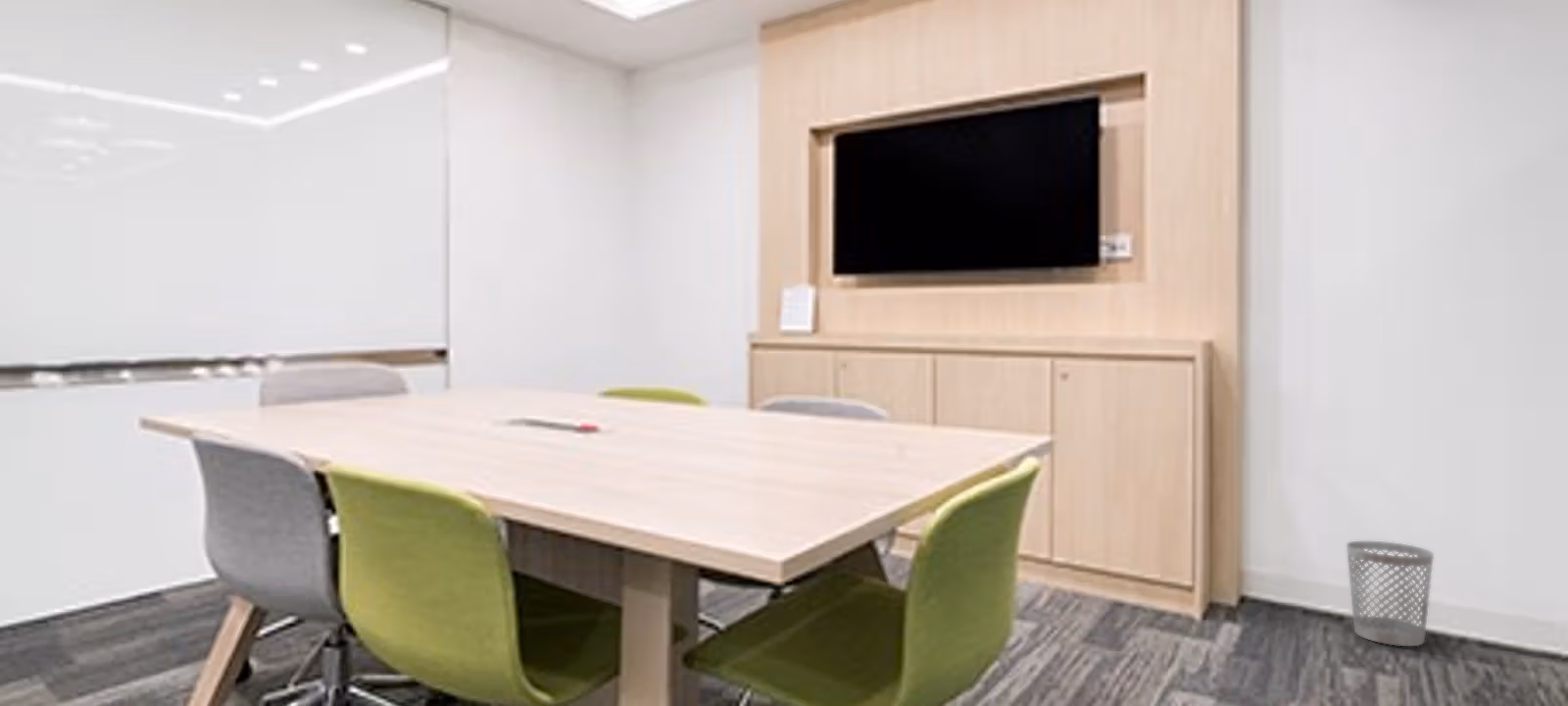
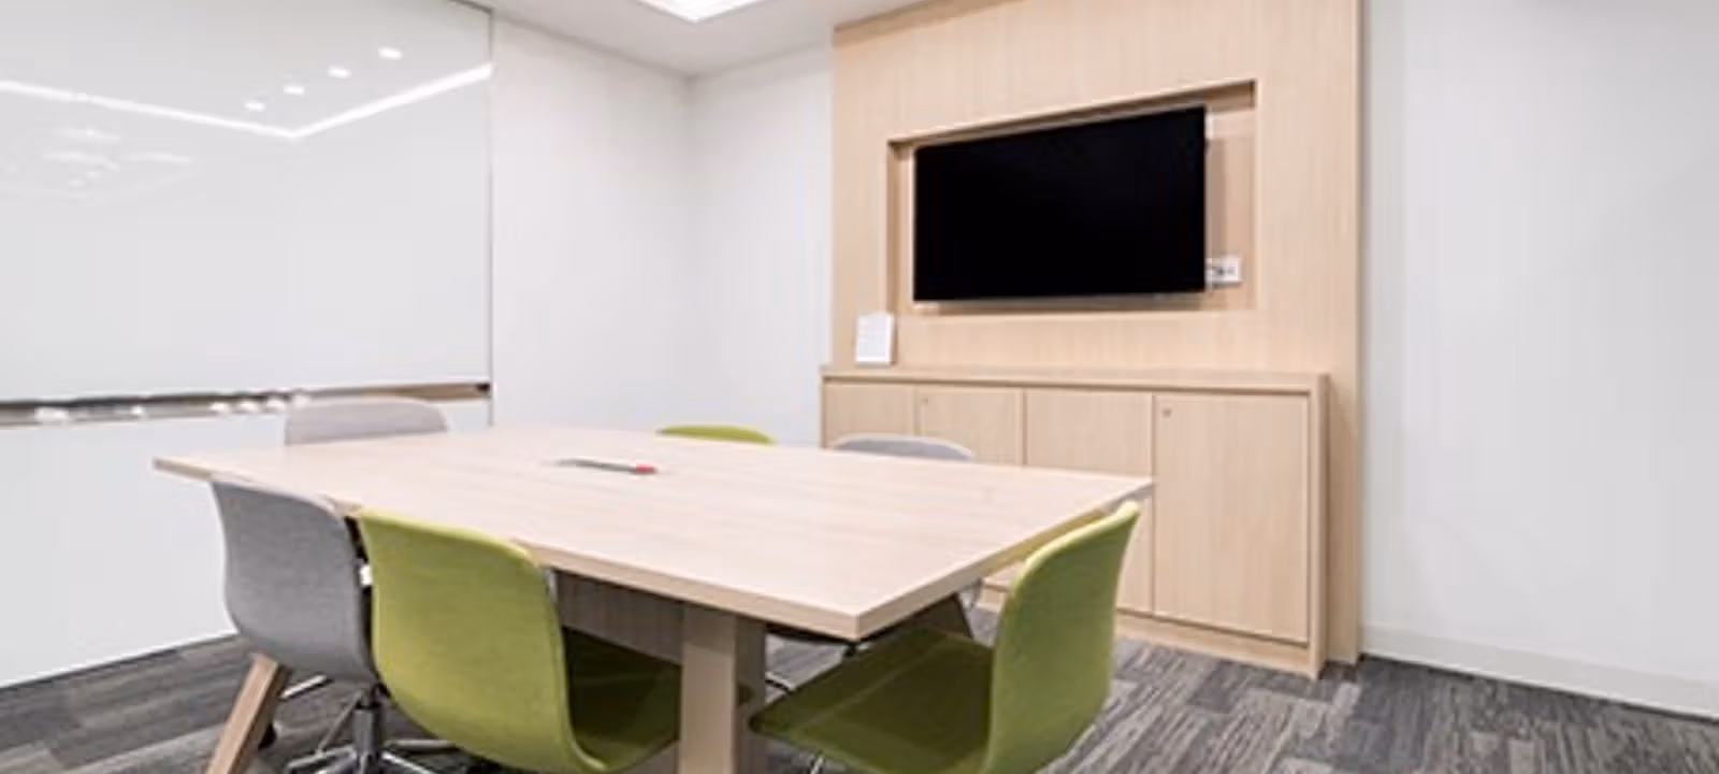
- wastebasket [1346,540,1435,647]
